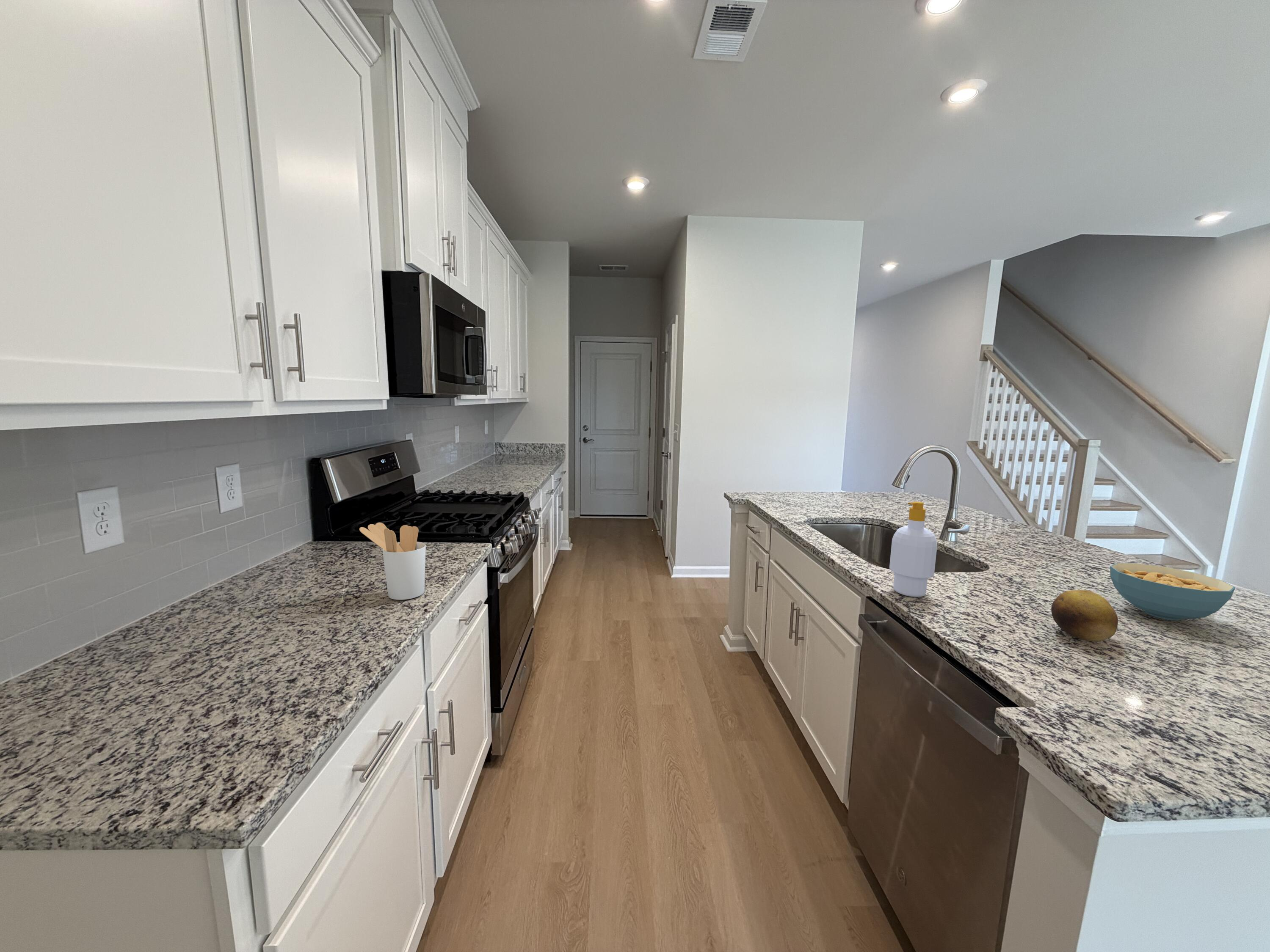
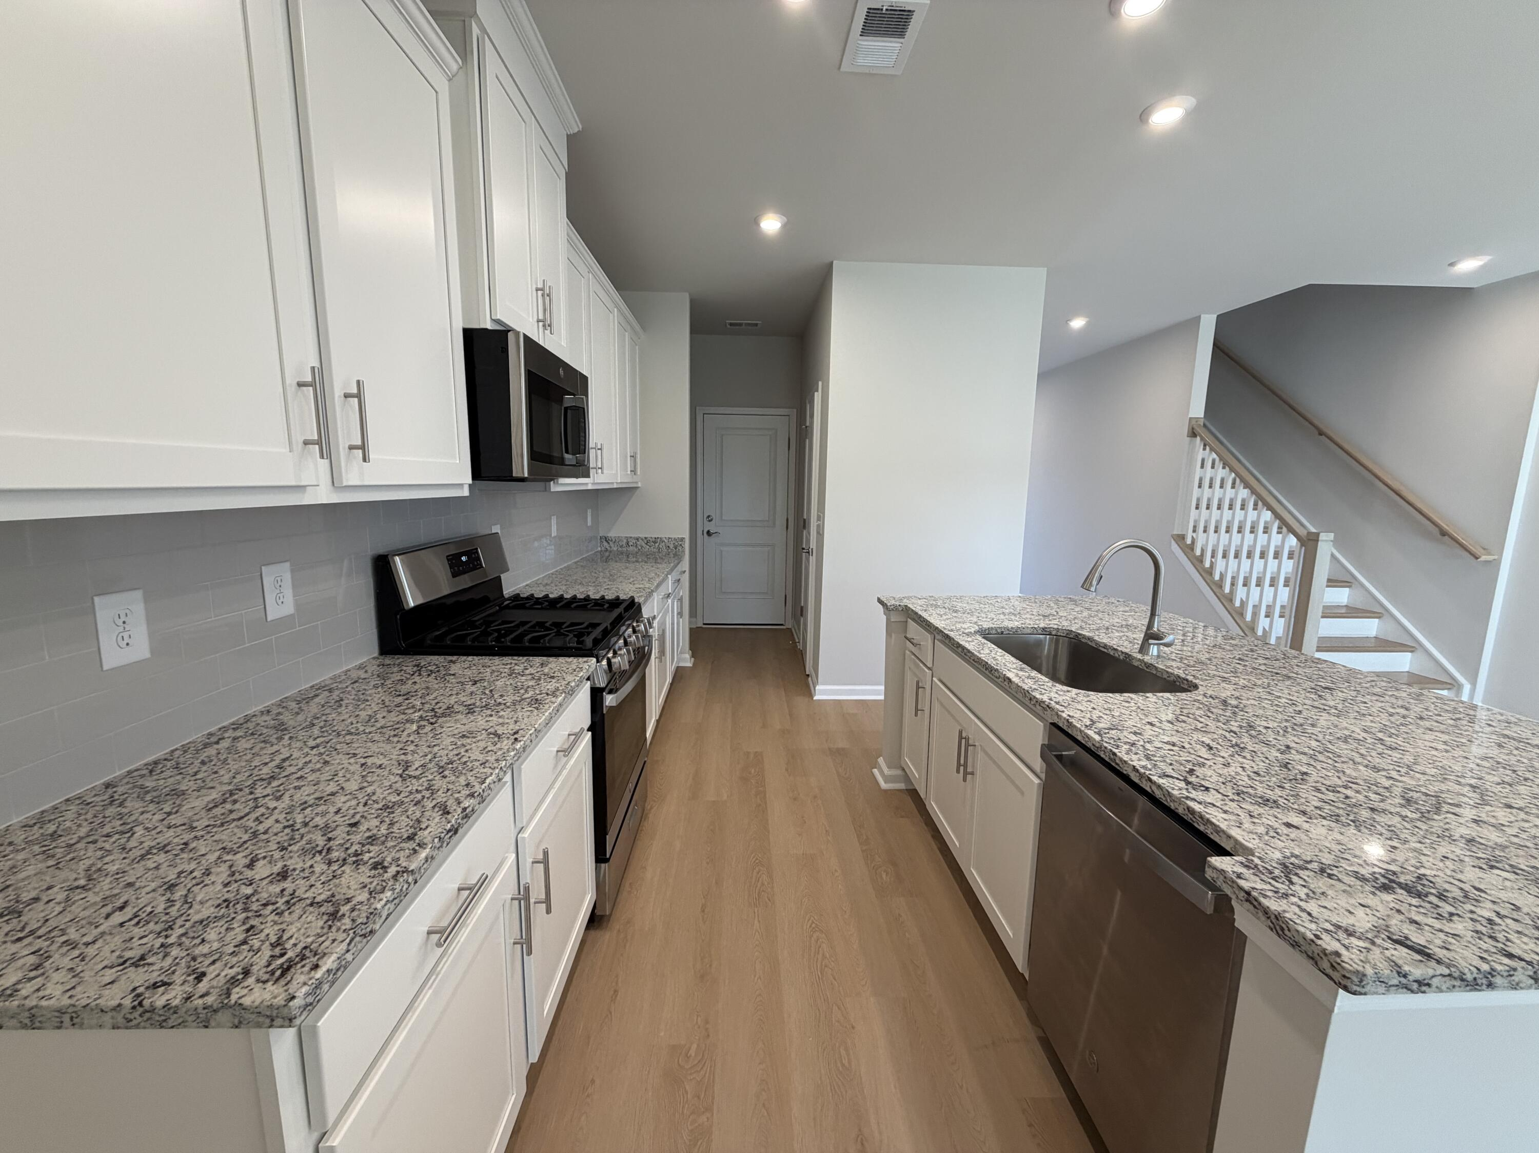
- utensil holder [359,522,426,600]
- cereal bowl [1110,563,1236,621]
- soap bottle [889,501,938,597]
- fruit [1051,589,1118,641]
